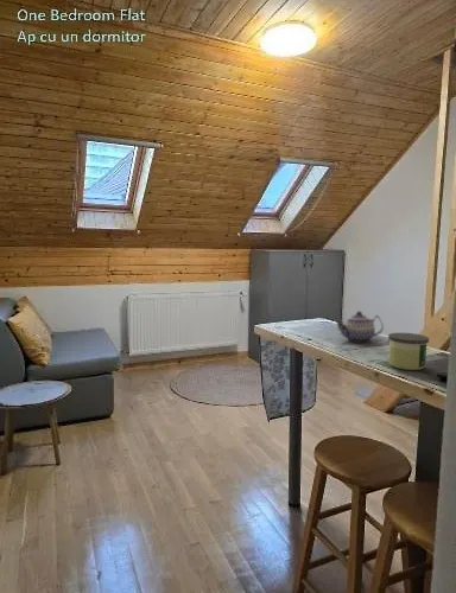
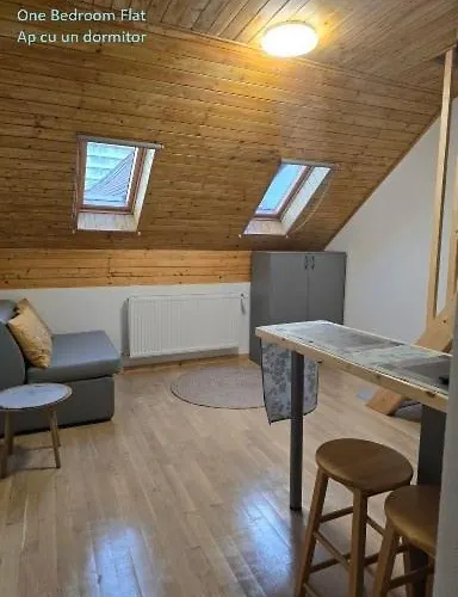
- teapot [335,310,385,344]
- candle [387,332,430,371]
